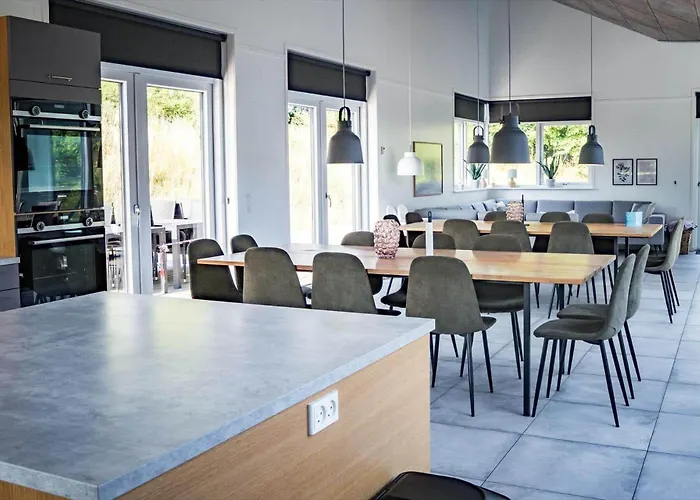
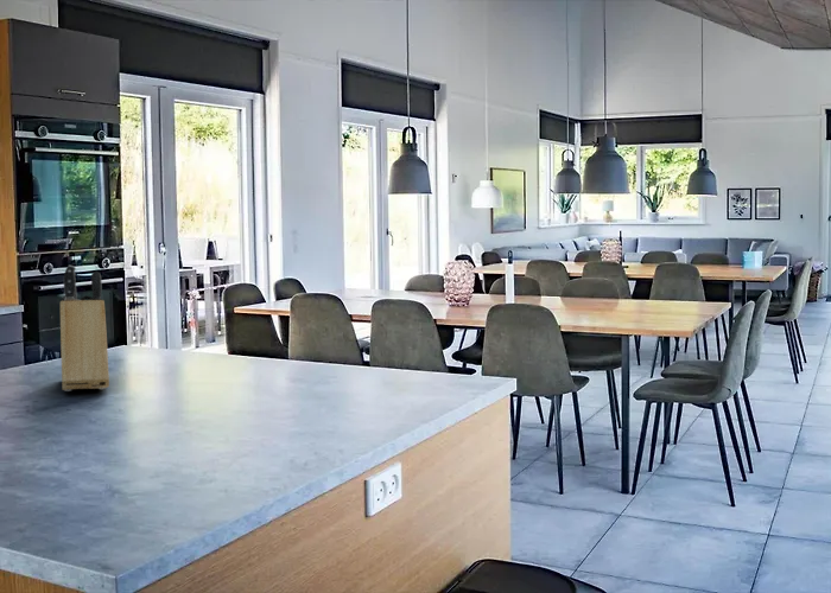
+ knife block [59,264,110,393]
